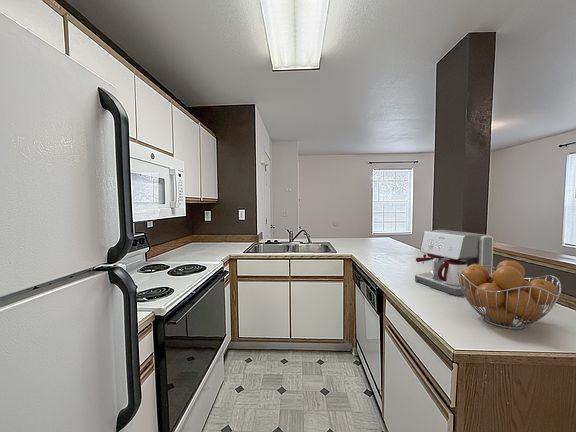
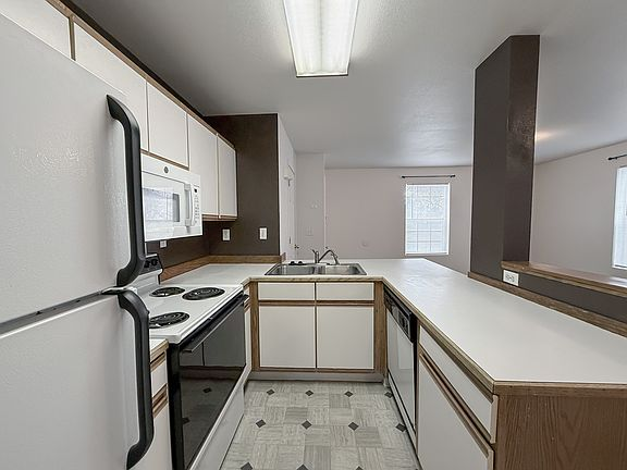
- coffee maker [414,229,494,297]
- fruit basket [457,259,562,330]
